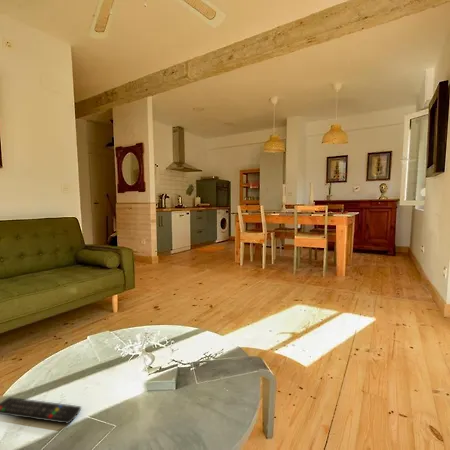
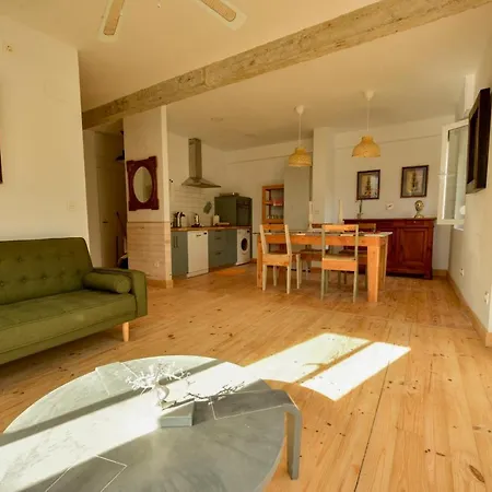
- remote control [0,396,82,425]
